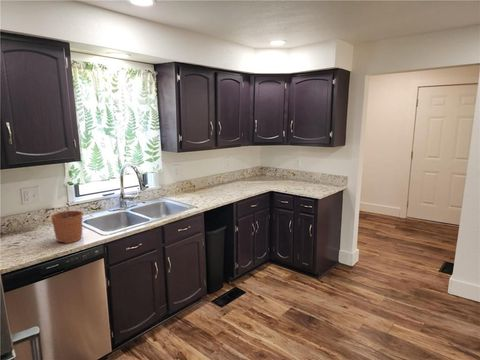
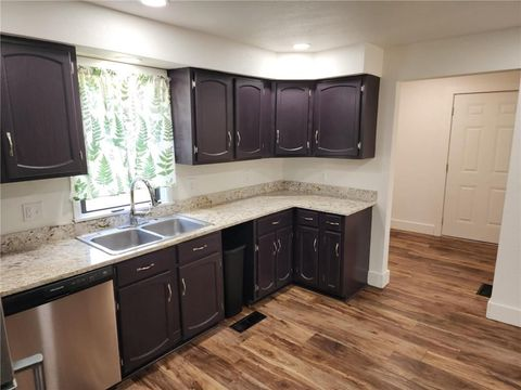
- plant pot [50,200,84,244]
